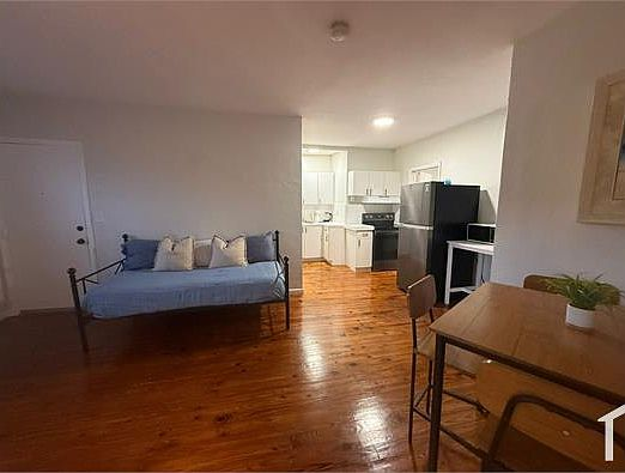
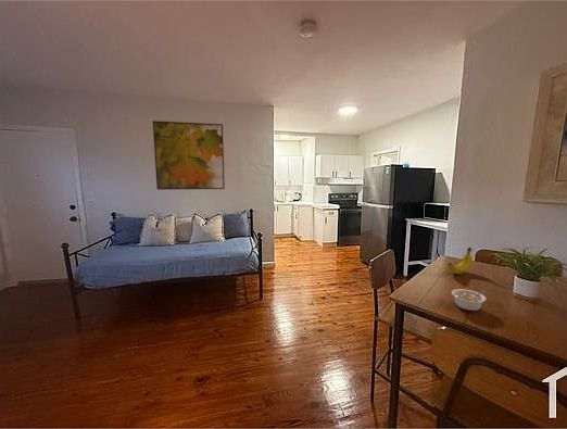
+ legume [451,288,488,312]
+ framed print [152,119,226,190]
+ fruit [446,247,474,275]
